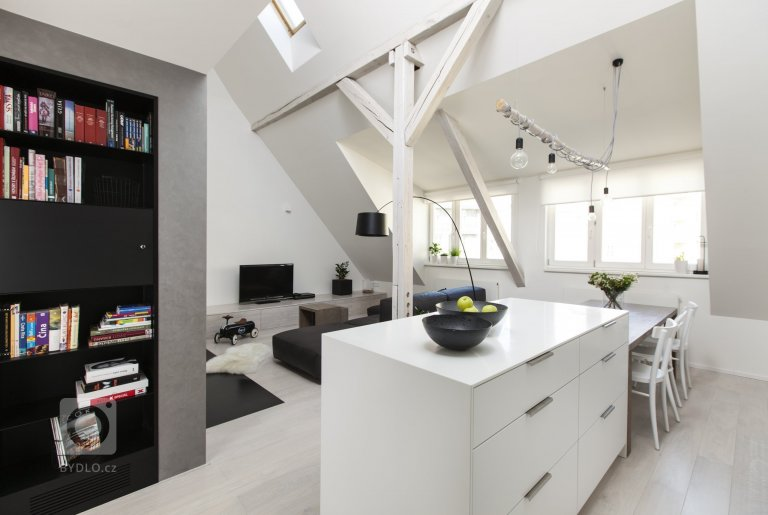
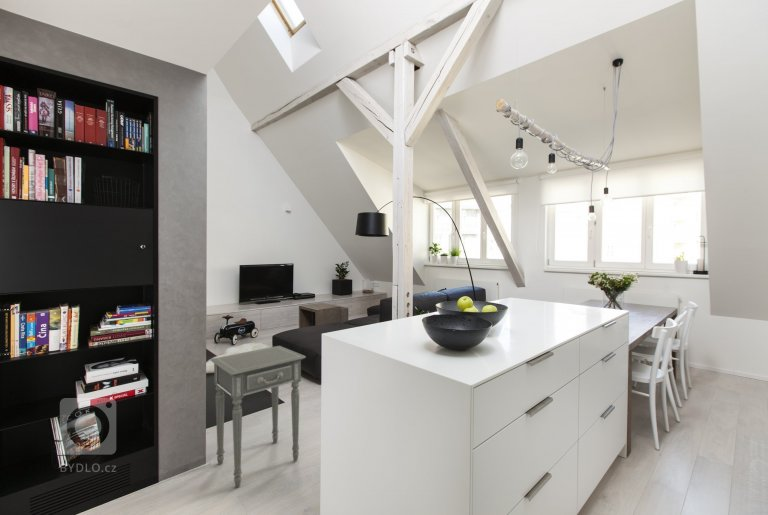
+ side table [209,345,307,488]
